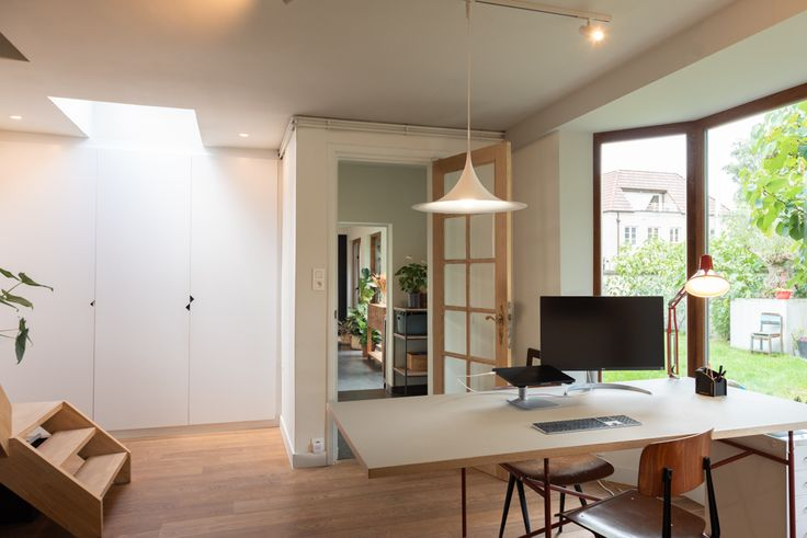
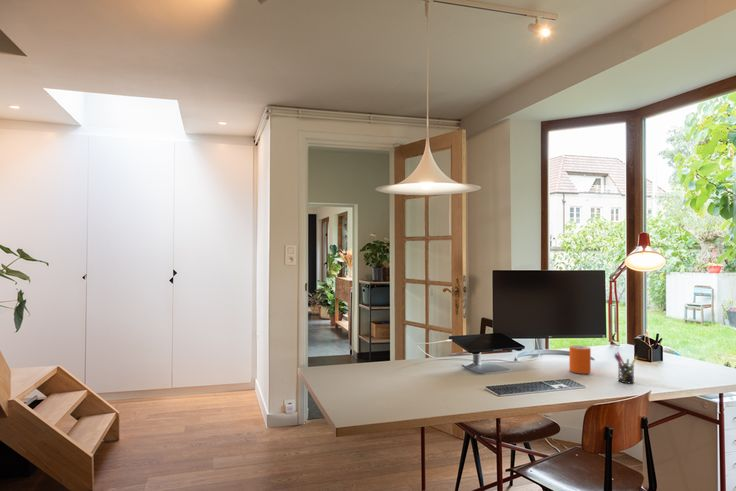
+ mug [568,344,592,375]
+ pen holder [613,351,638,384]
